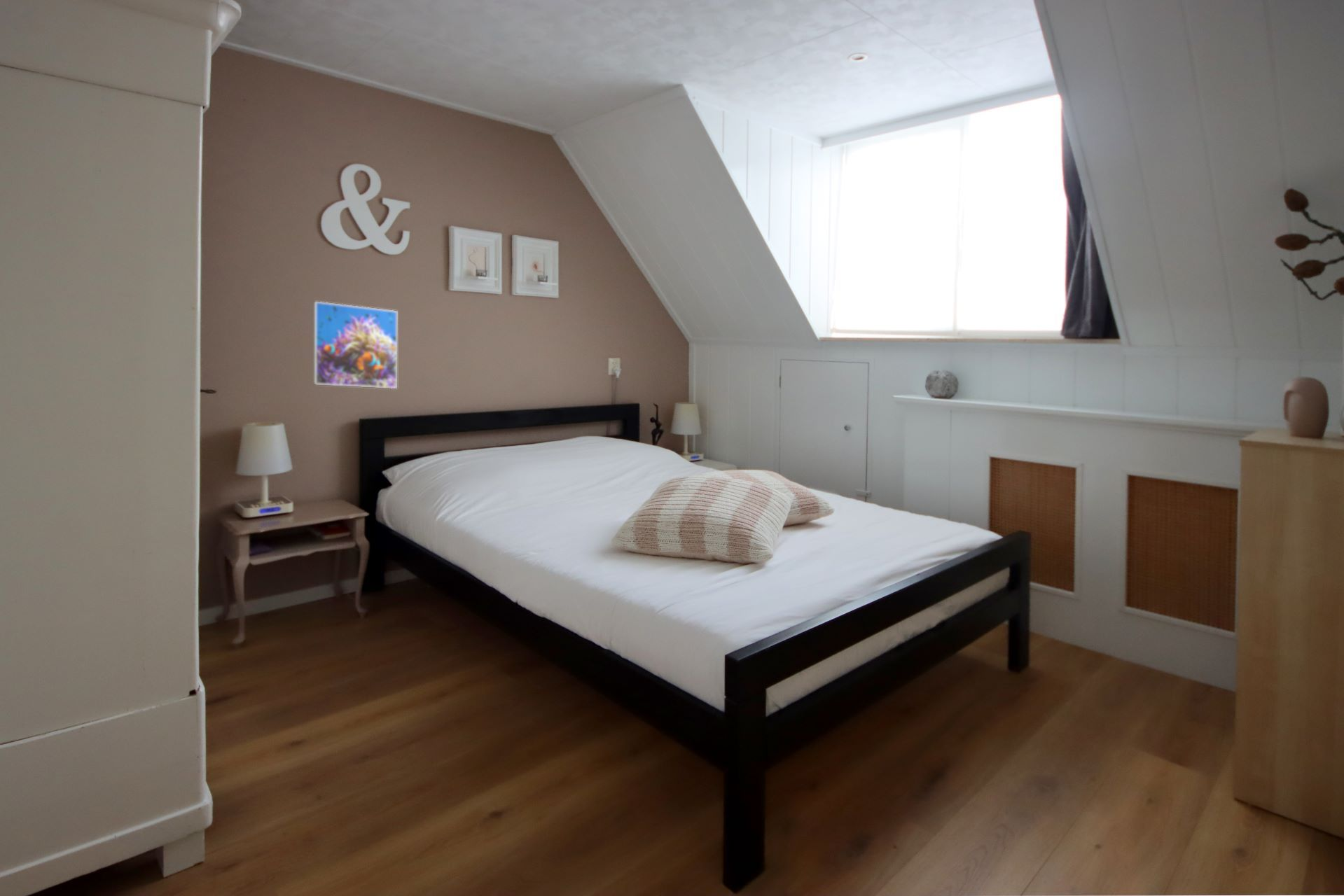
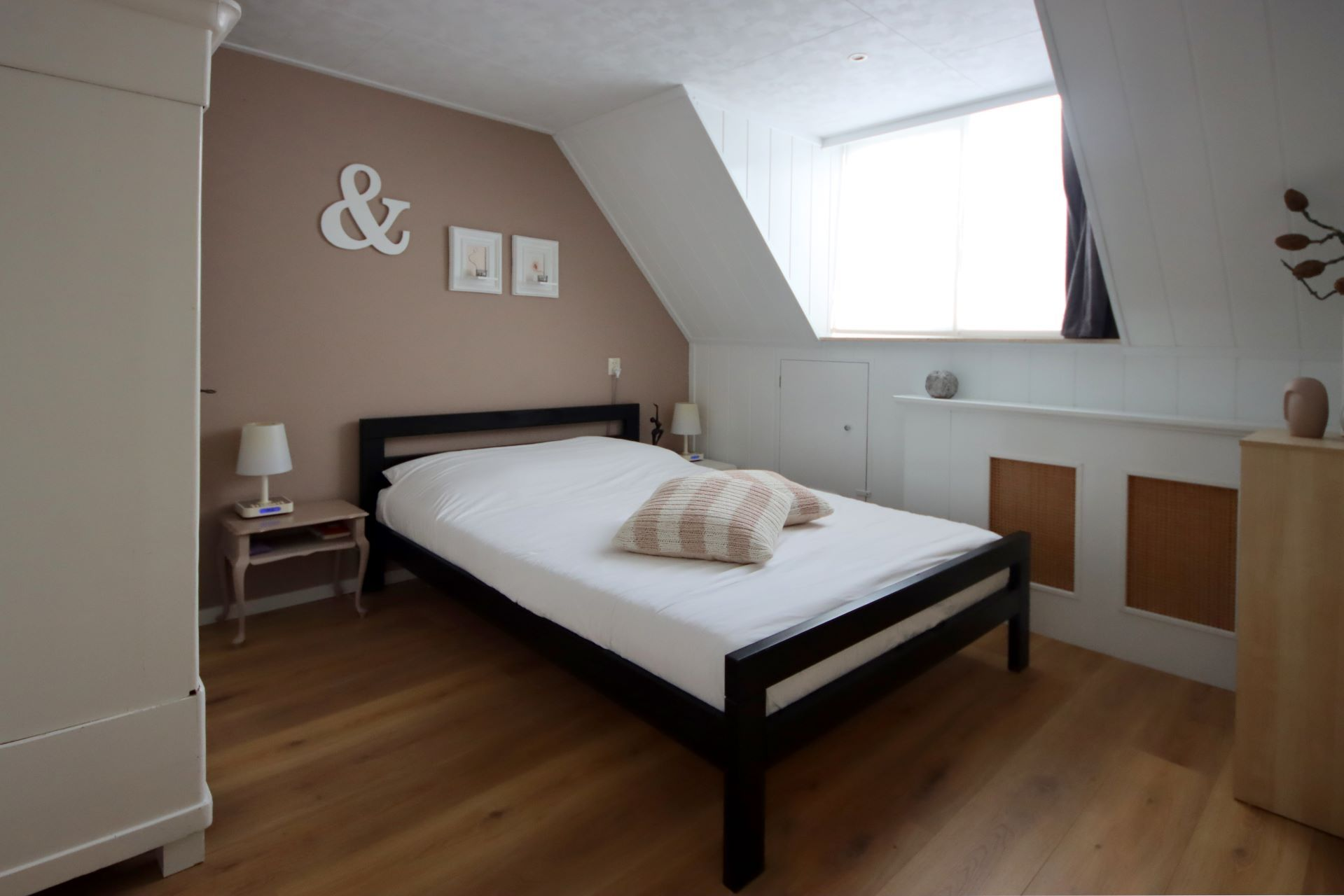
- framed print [312,301,398,389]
